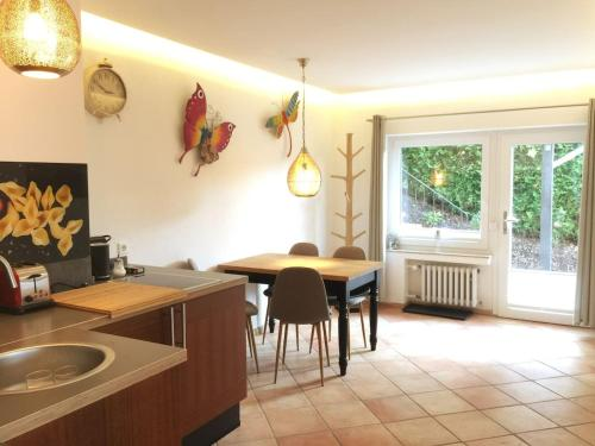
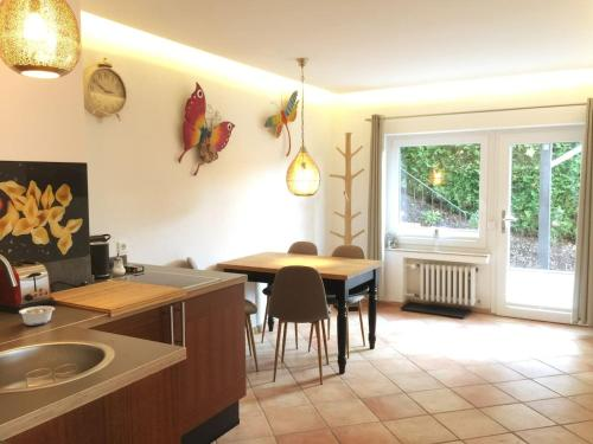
+ legume [18,305,56,327]
